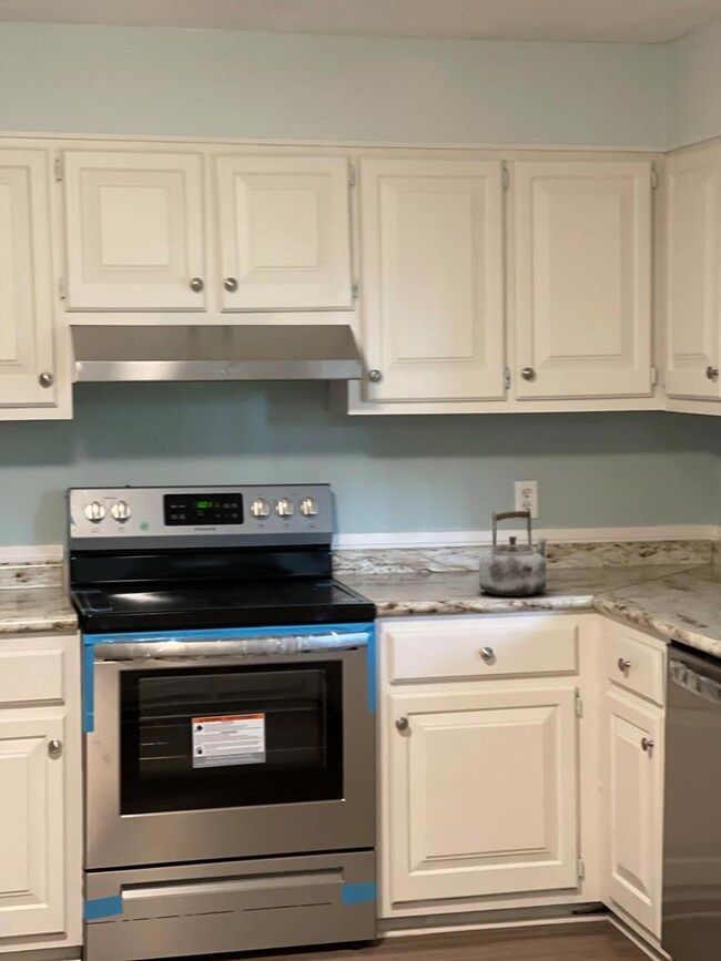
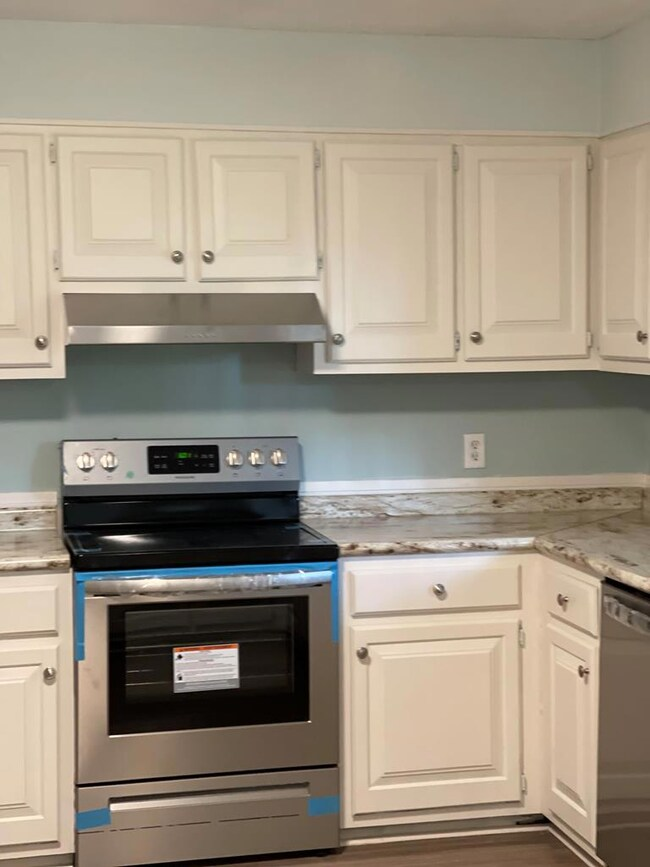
- kettle [478,509,549,597]
